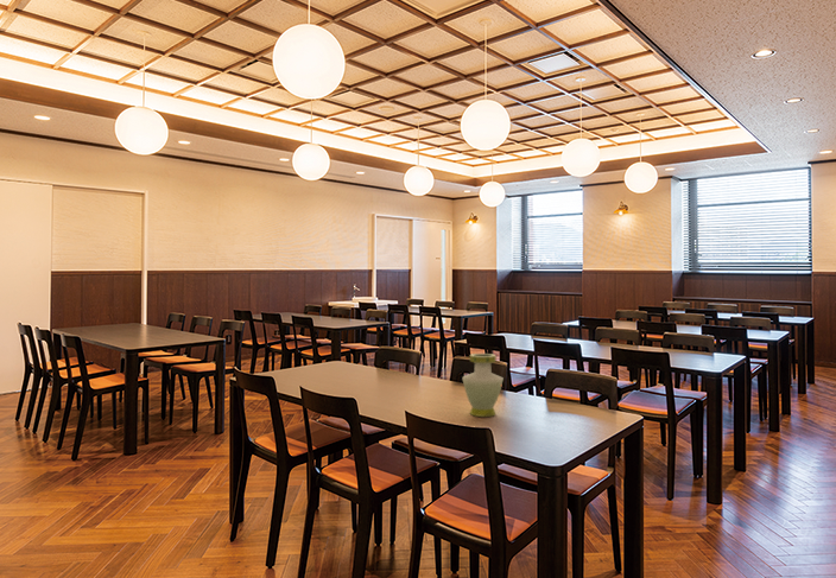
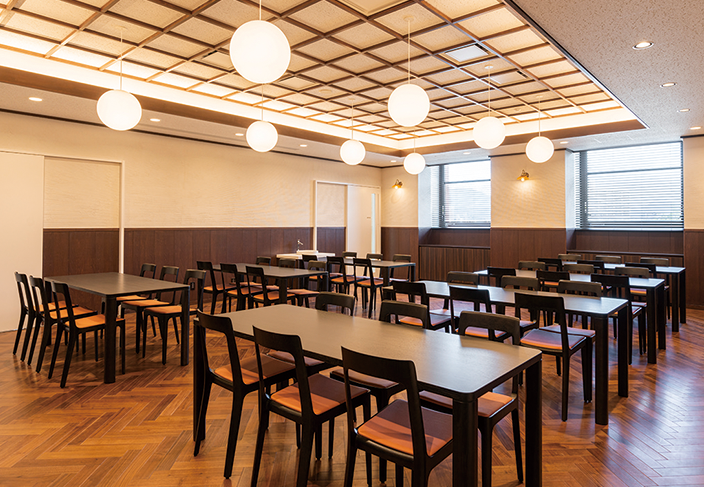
- vase [461,352,505,418]
